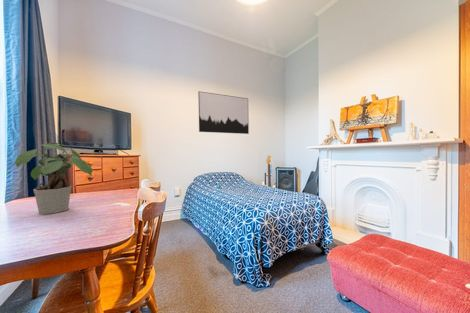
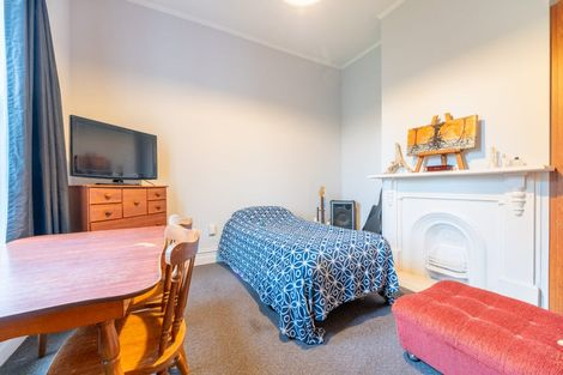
- wall art [197,91,250,135]
- potted plant [14,142,93,215]
